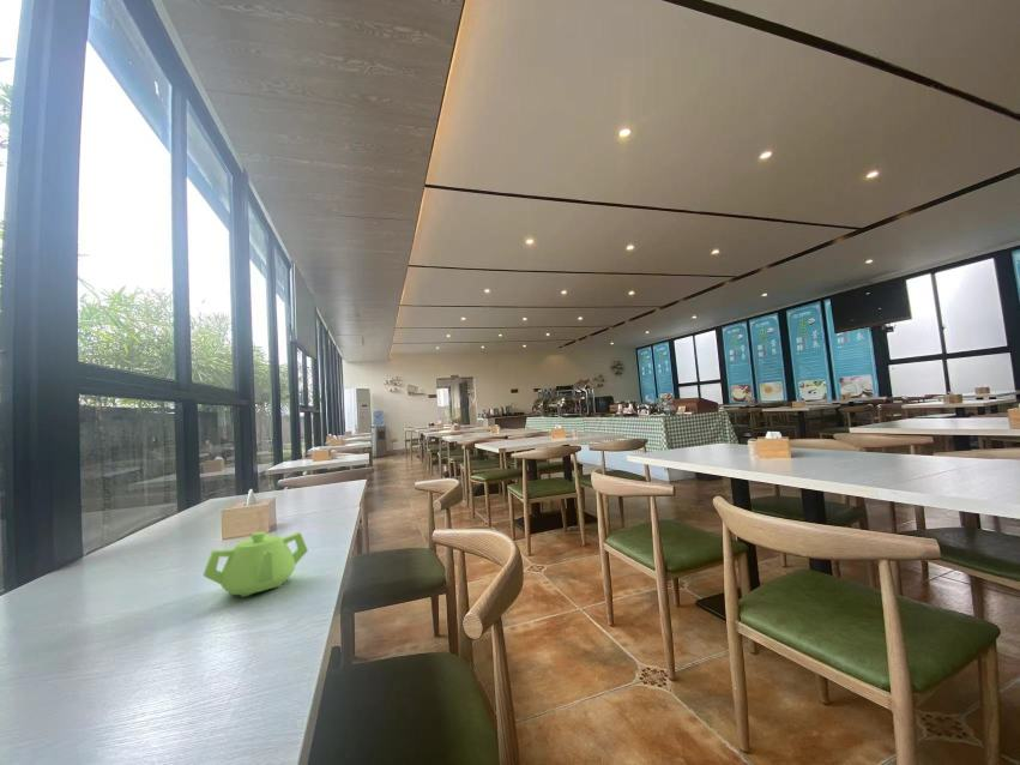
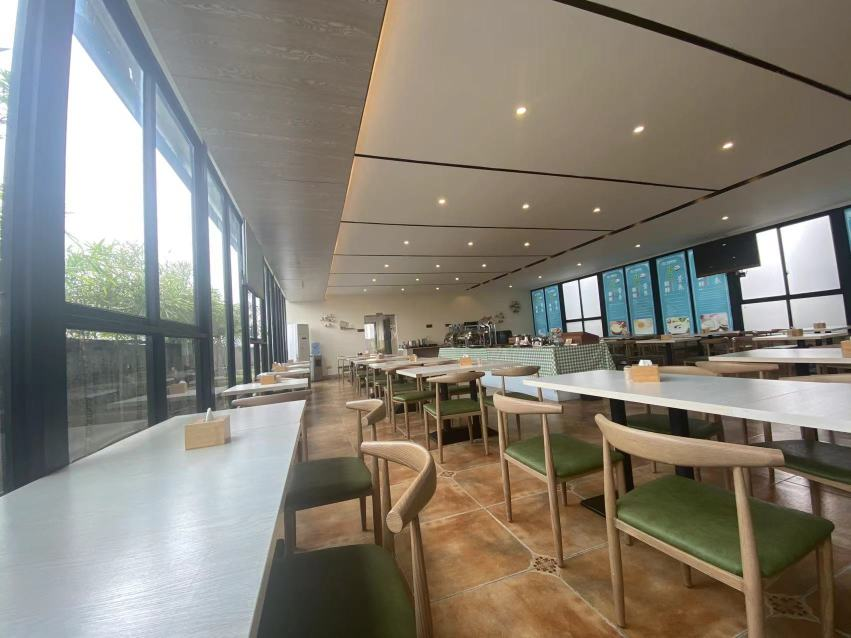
- teapot [203,530,309,598]
